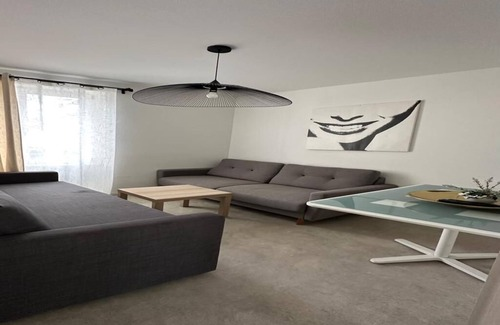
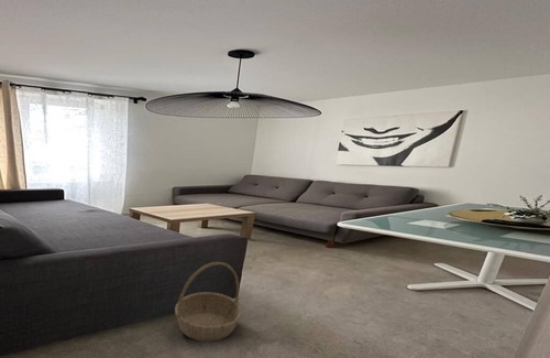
+ basket [174,261,243,343]
